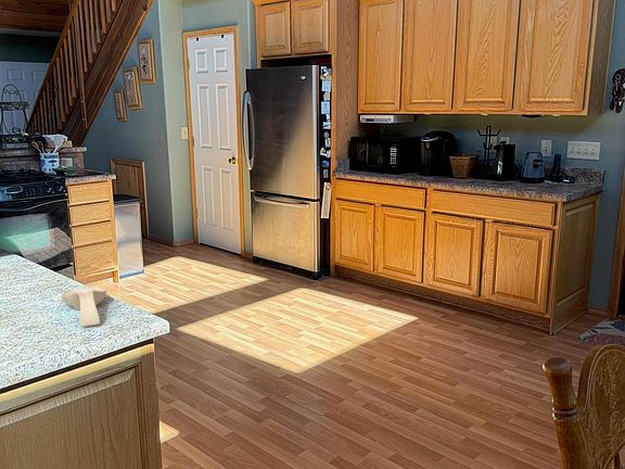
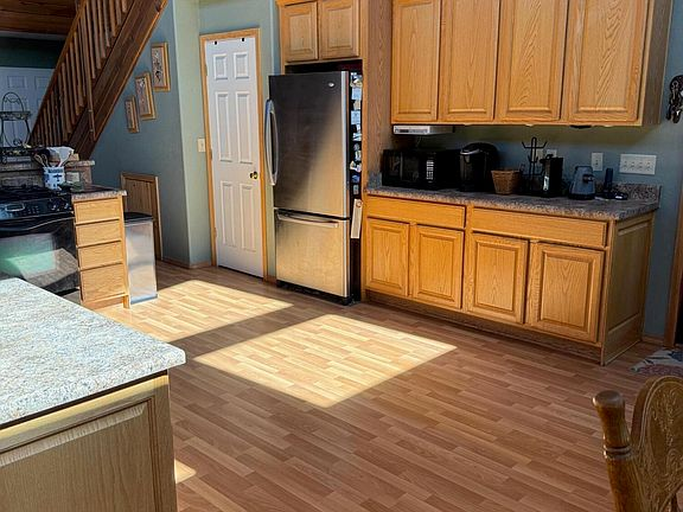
- spoon rest [60,287,107,328]
